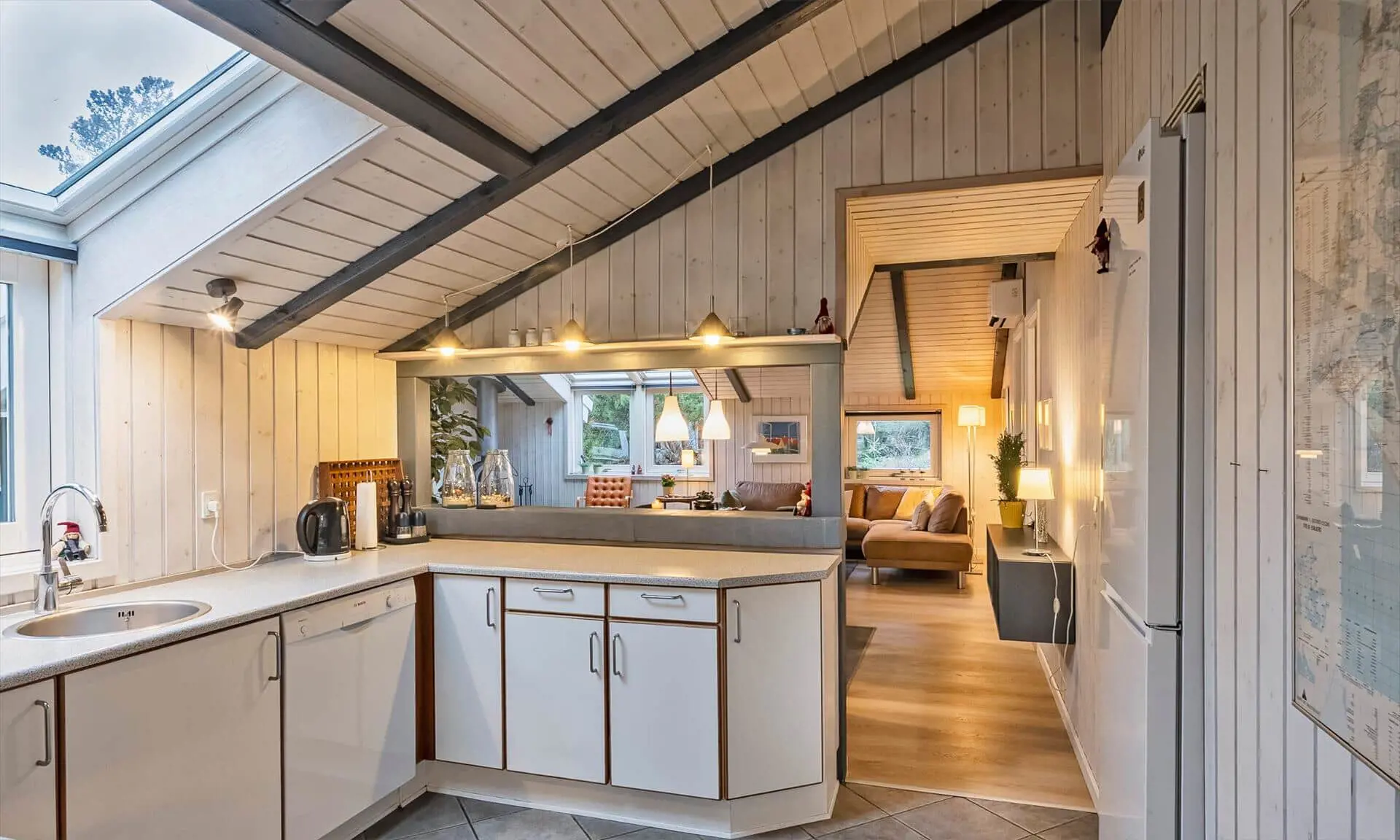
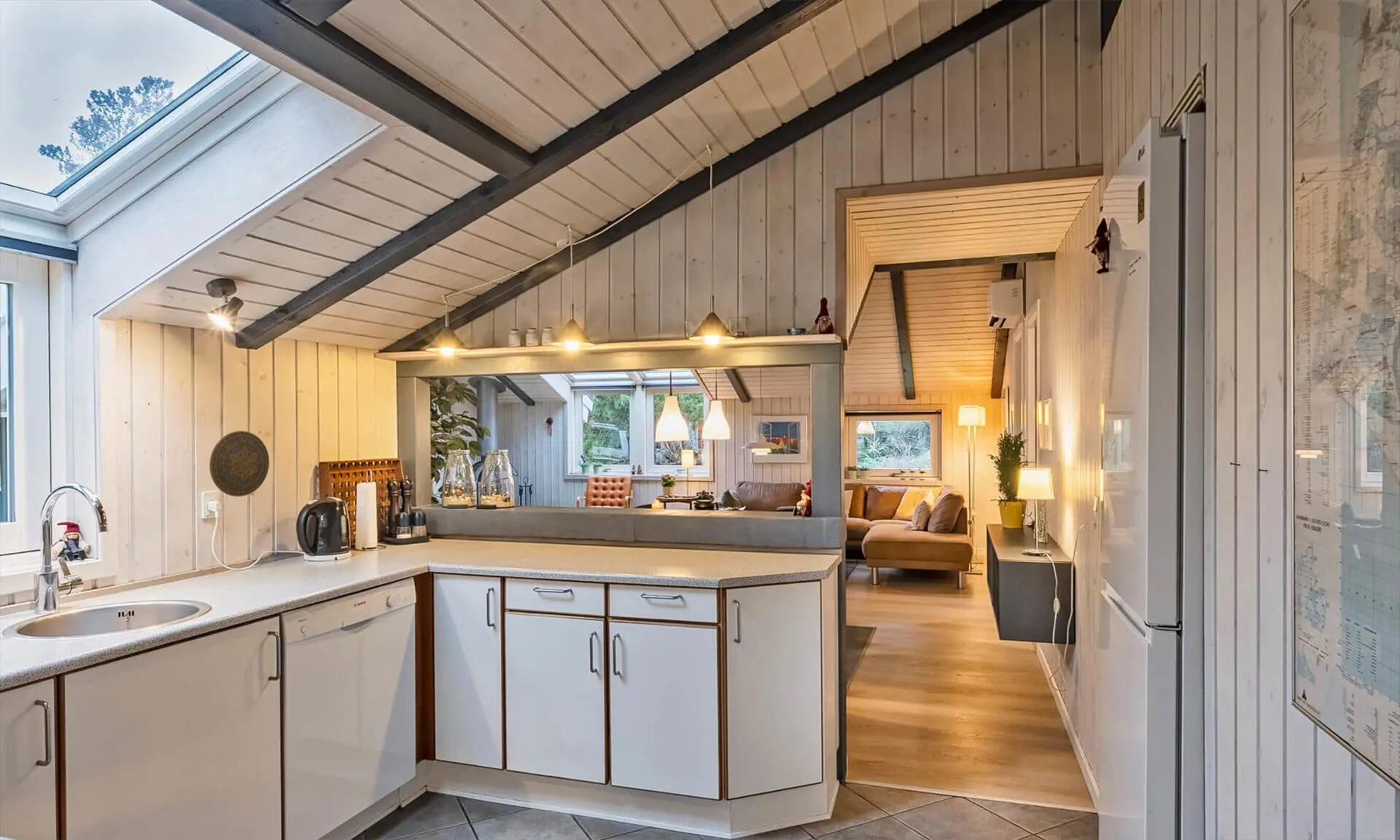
+ decorative plate [209,430,270,497]
